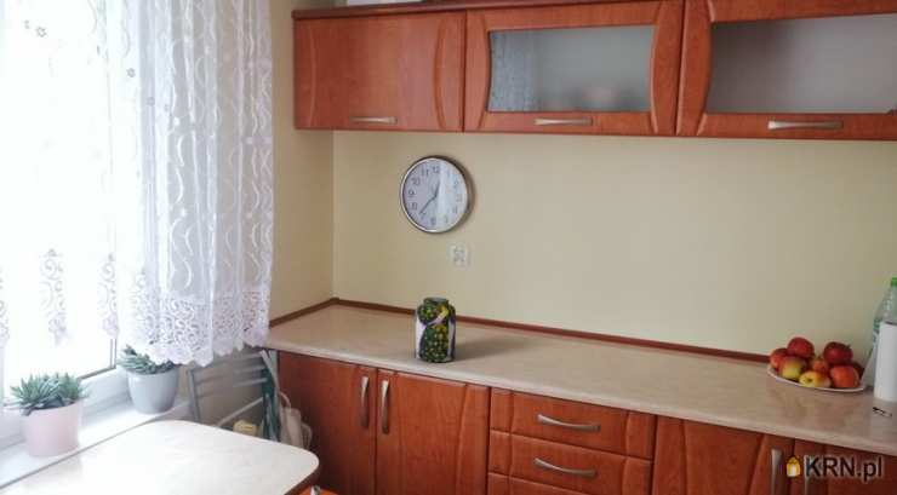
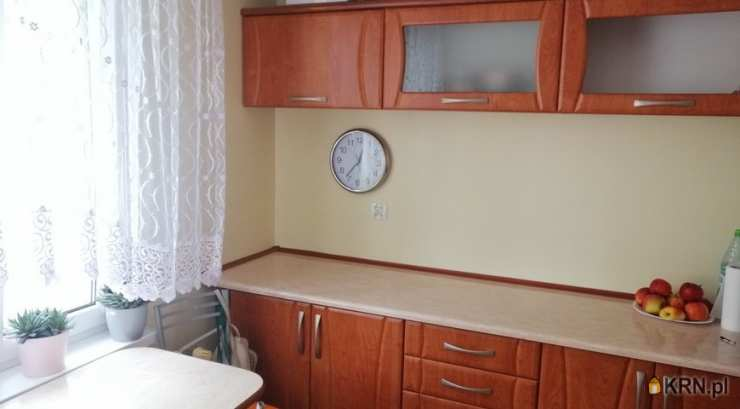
- jar [413,297,457,363]
